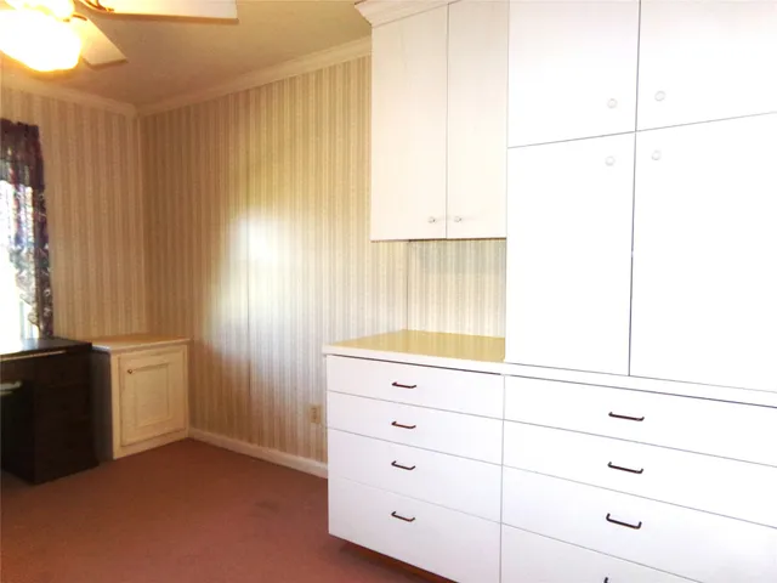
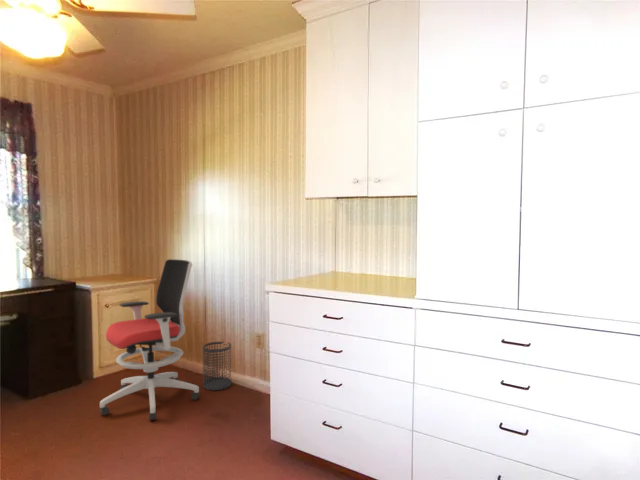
+ office chair [99,258,200,422]
+ wastebasket [202,341,232,391]
